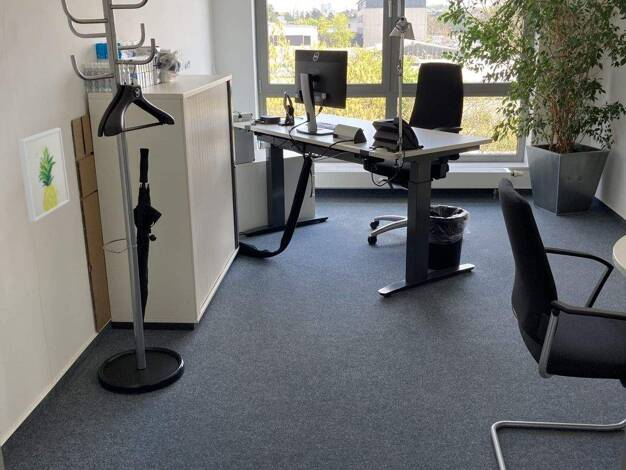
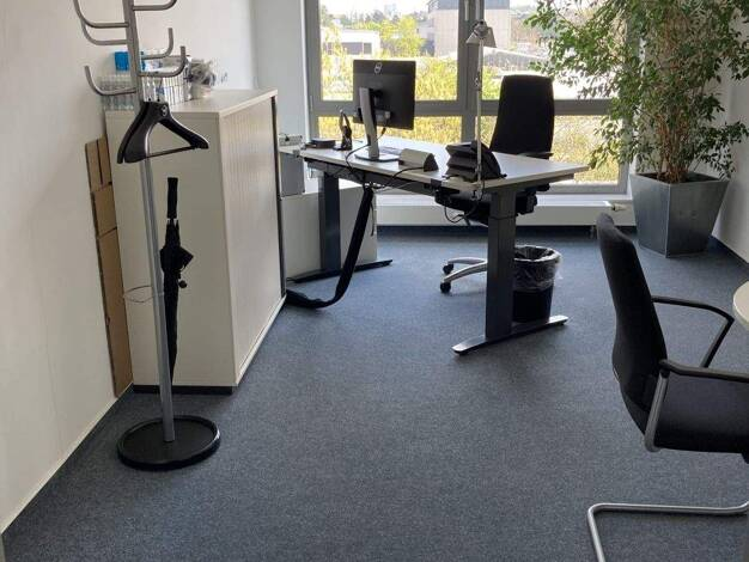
- wall art [17,127,71,223]
